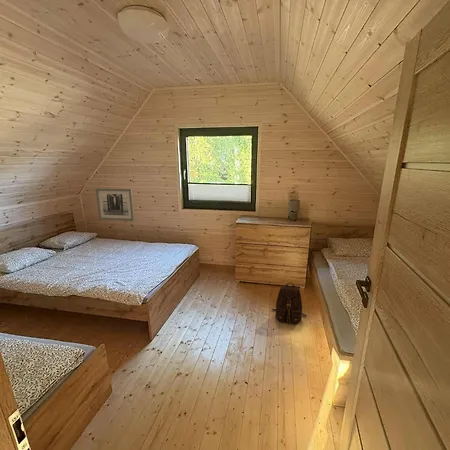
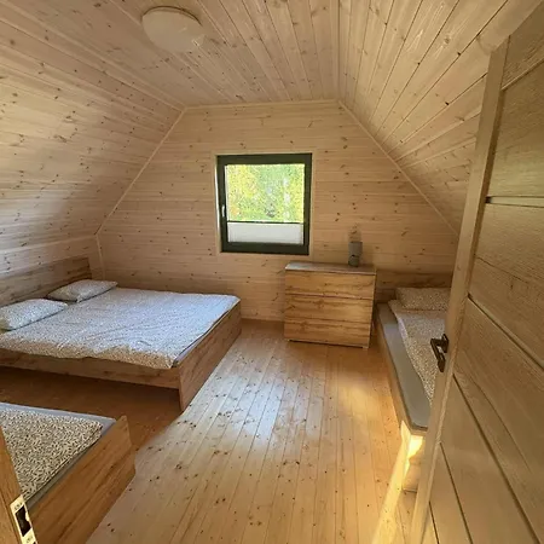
- backpack [271,282,308,324]
- wall art [95,187,135,222]
